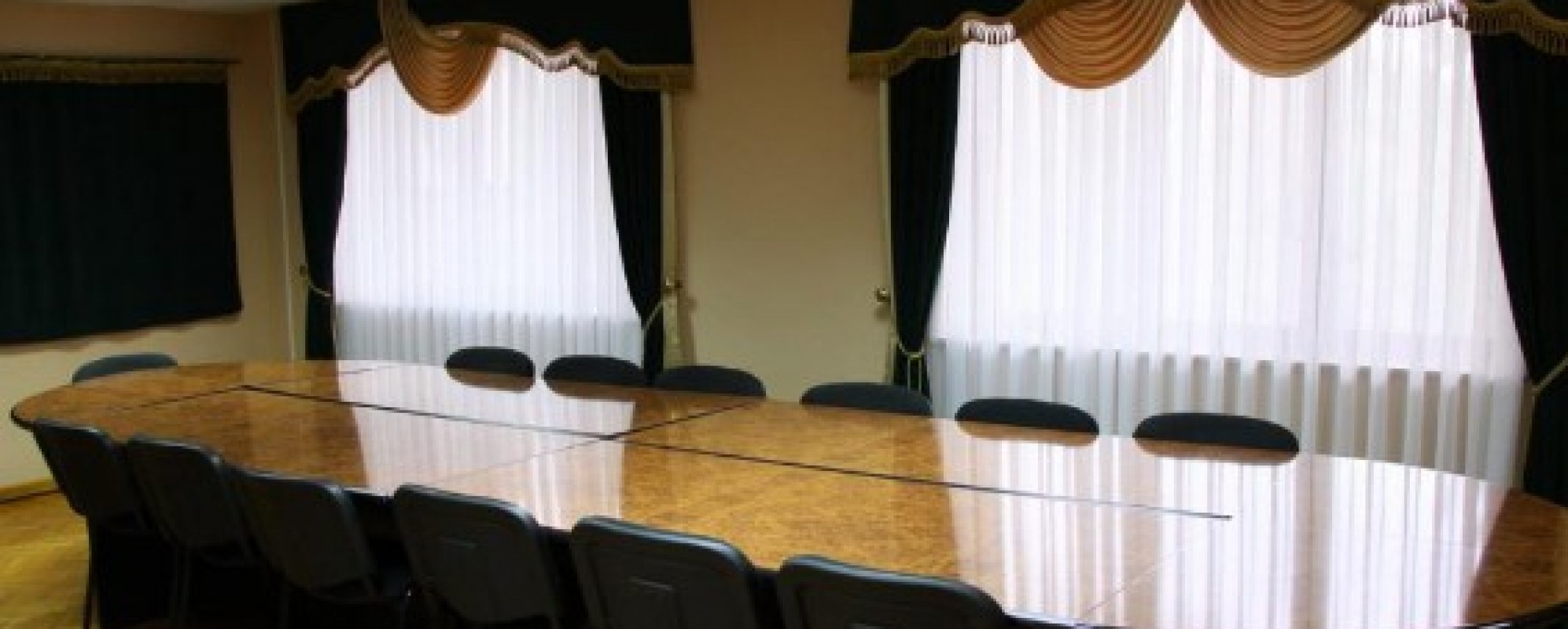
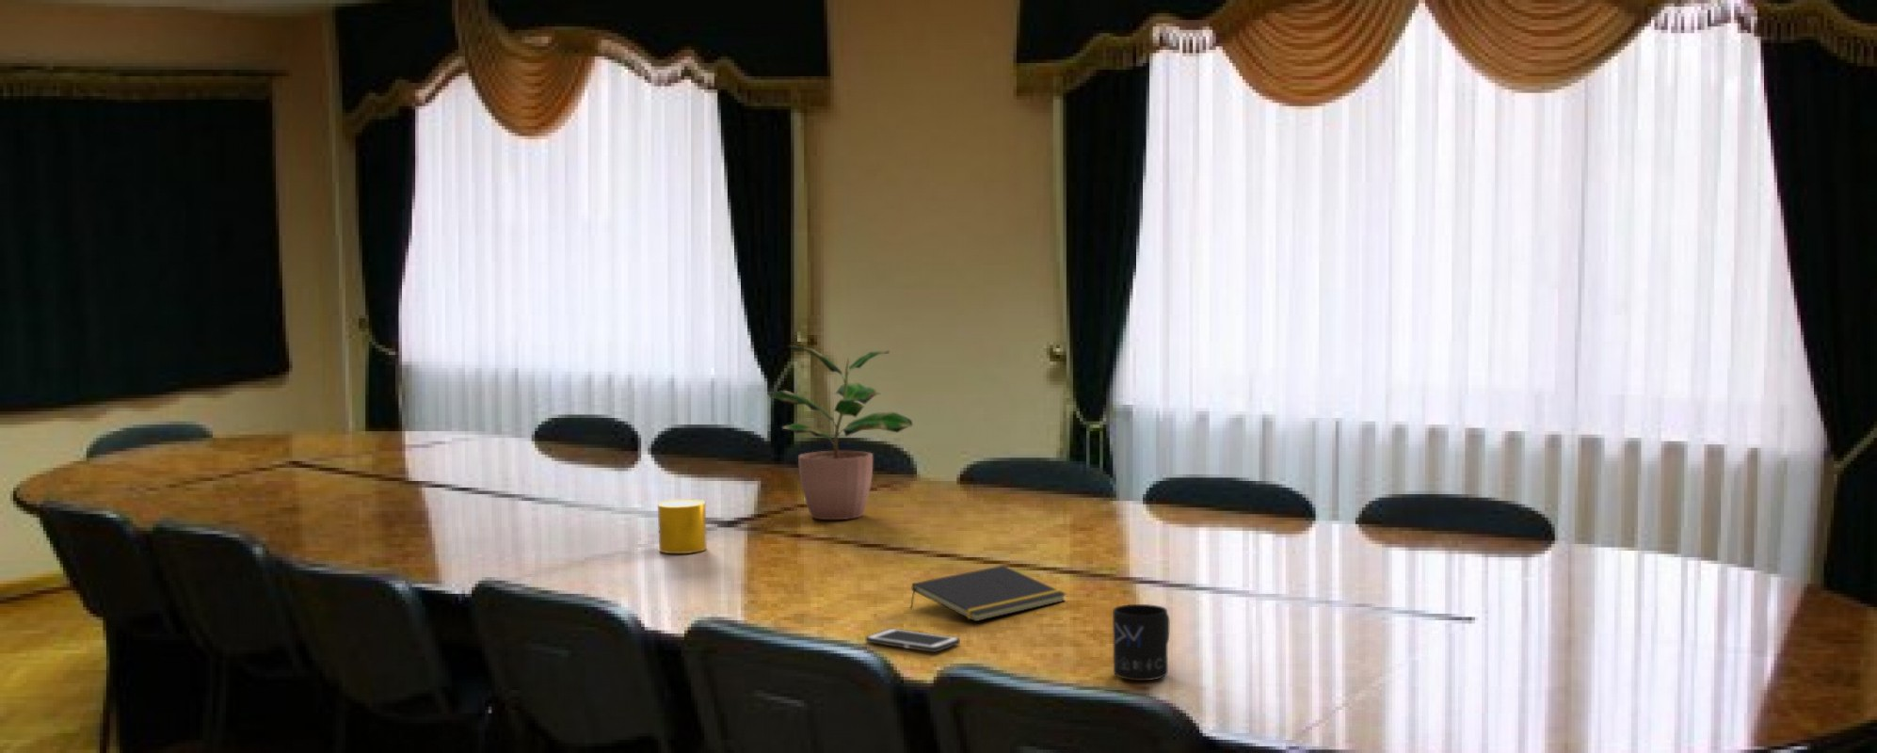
+ cup [657,498,707,554]
+ notepad [910,565,1068,623]
+ mug [1112,603,1170,681]
+ cell phone [865,627,961,654]
+ potted plant [769,345,913,521]
